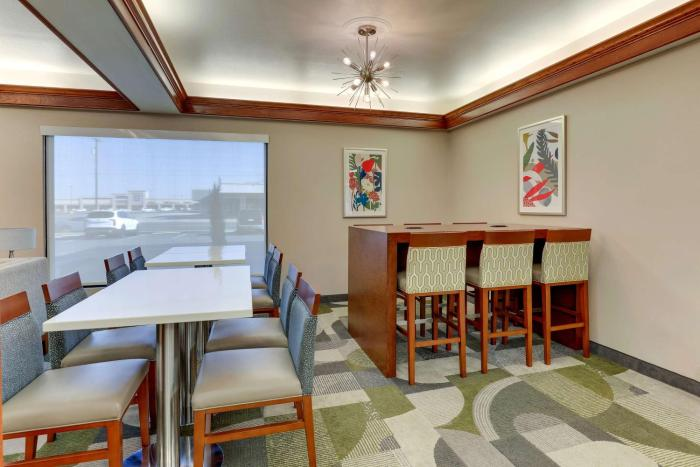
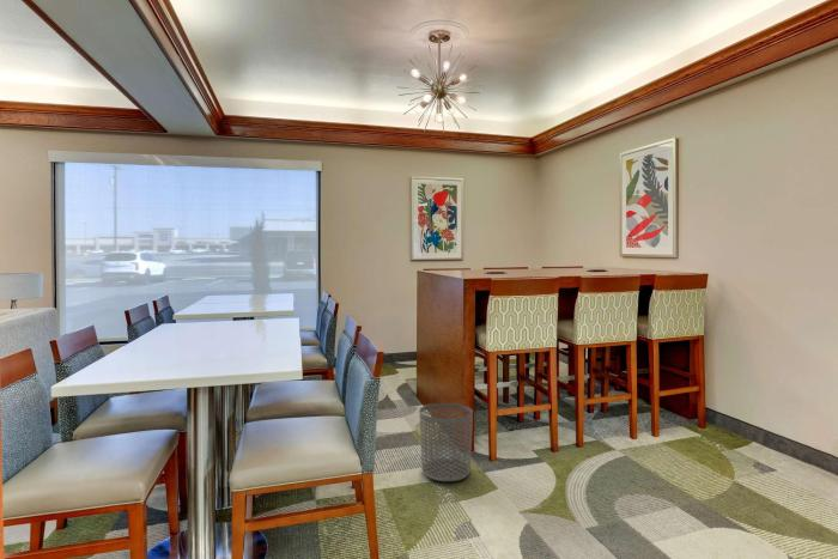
+ waste bin [419,402,474,482]
